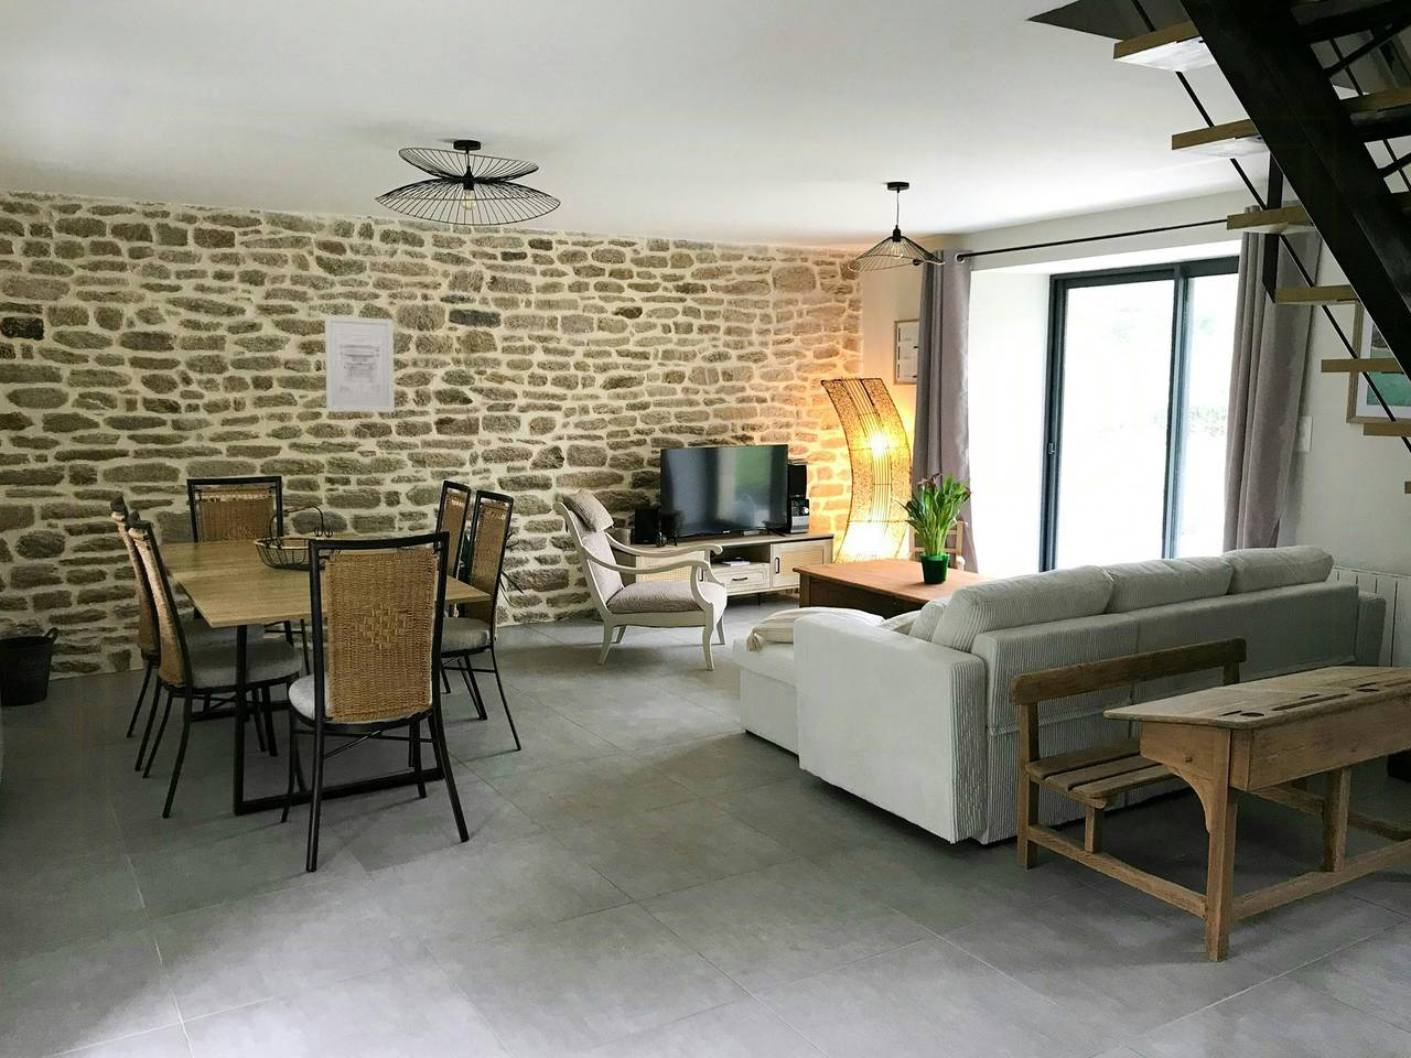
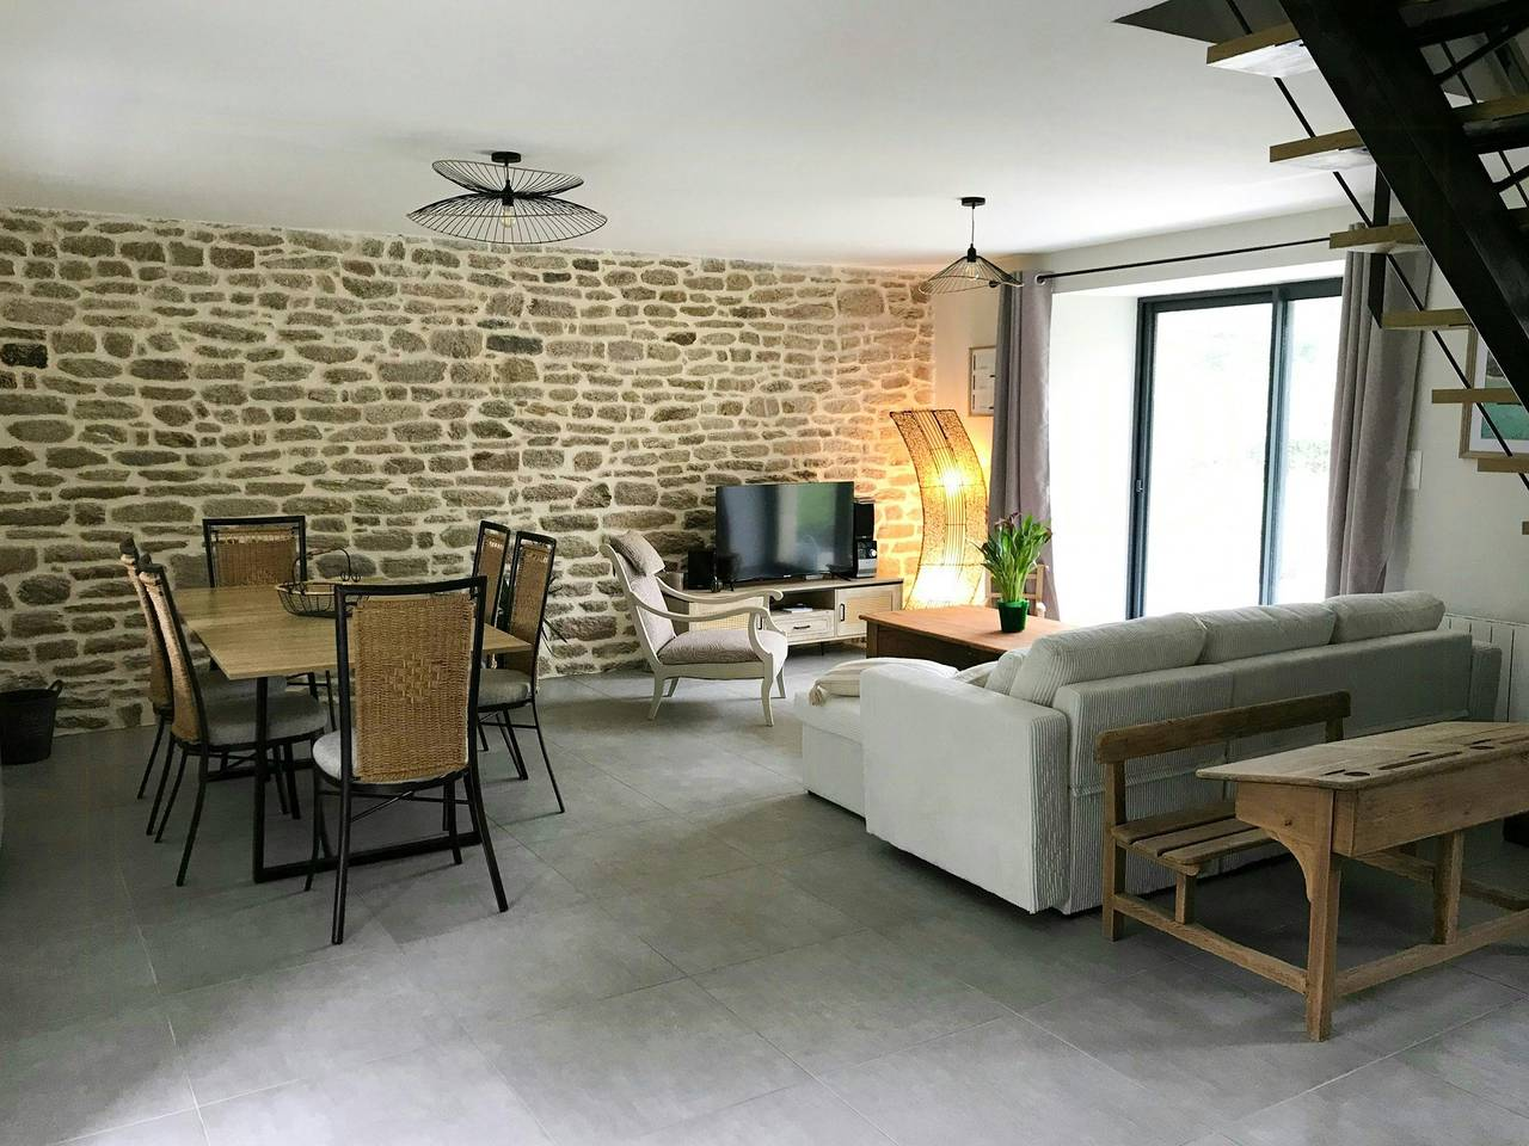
- wall art [324,315,396,413]
